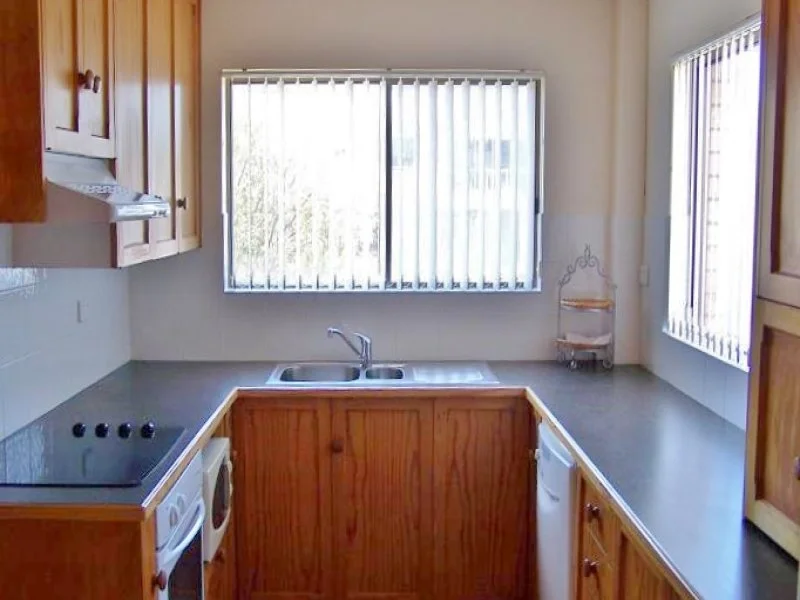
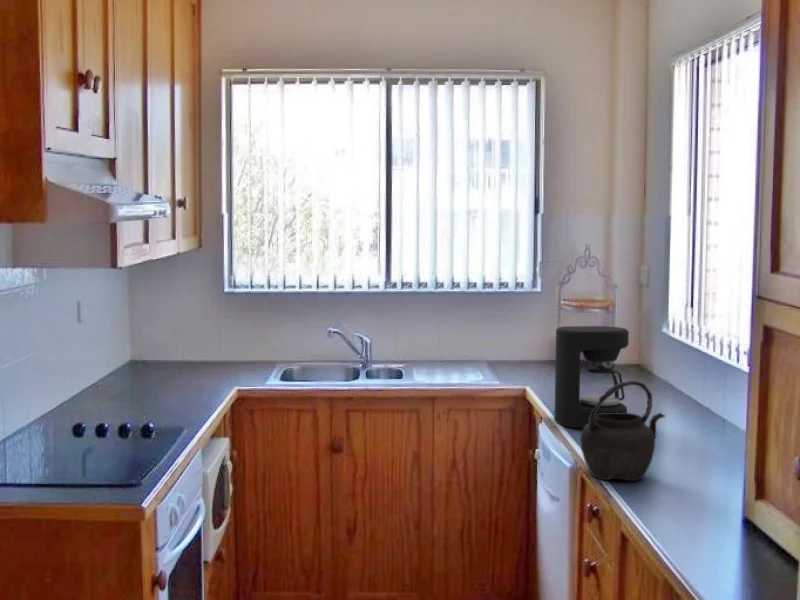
+ kettle [579,380,666,483]
+ coffee maker [554,325,630,429]
